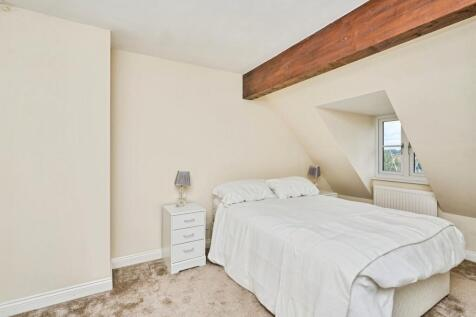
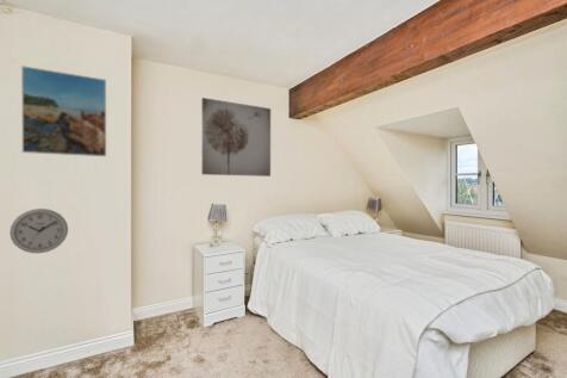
+ wall clock [8,207,69,254]
+ wall art [200,97,272,178]
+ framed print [20,64,107,157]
